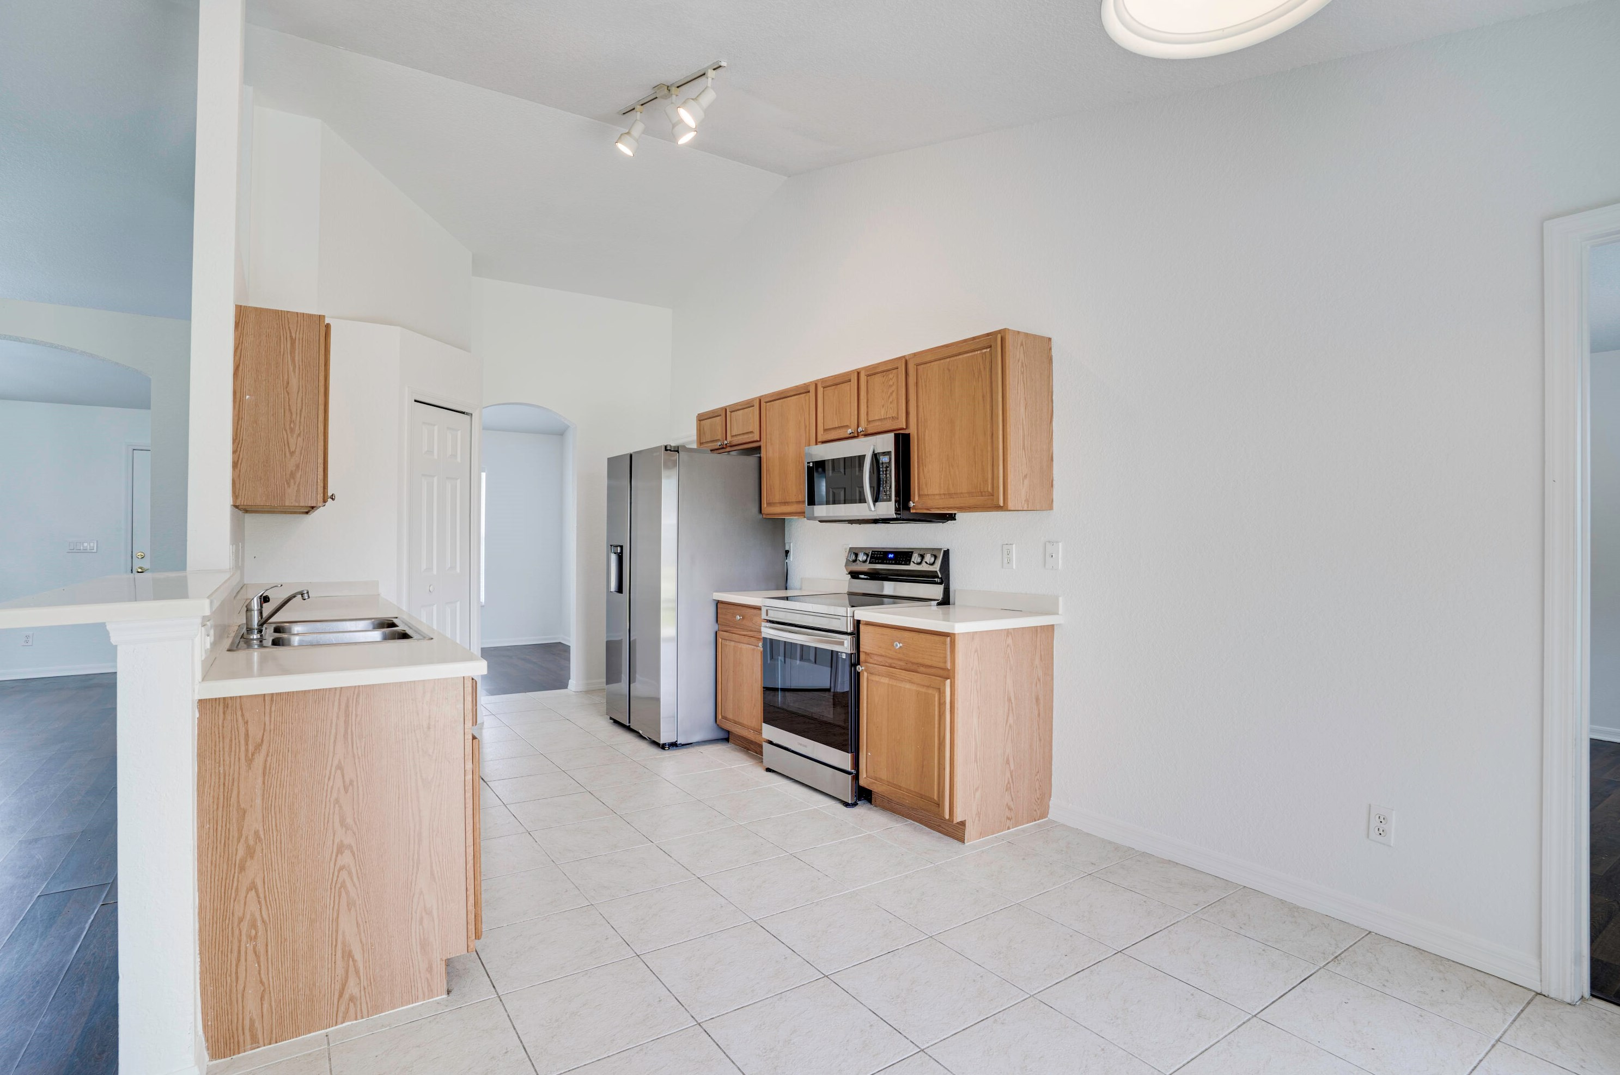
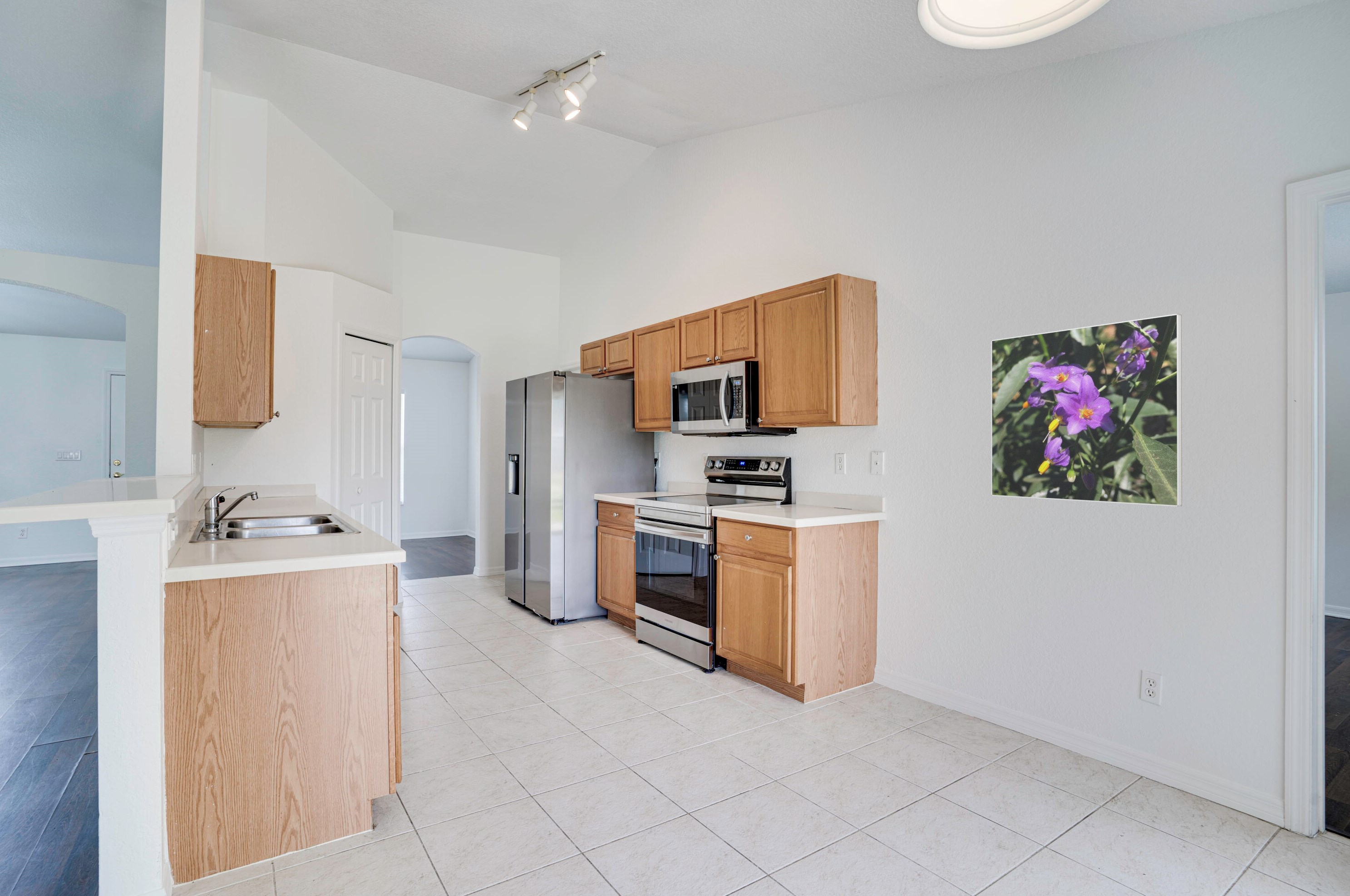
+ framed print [990,313,1182,507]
